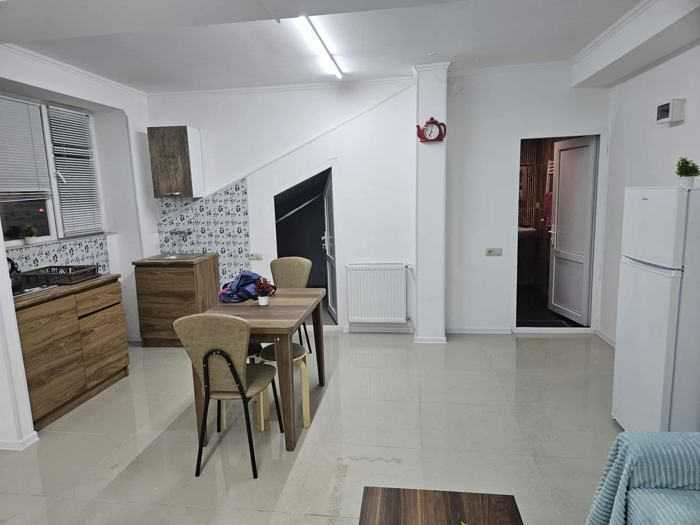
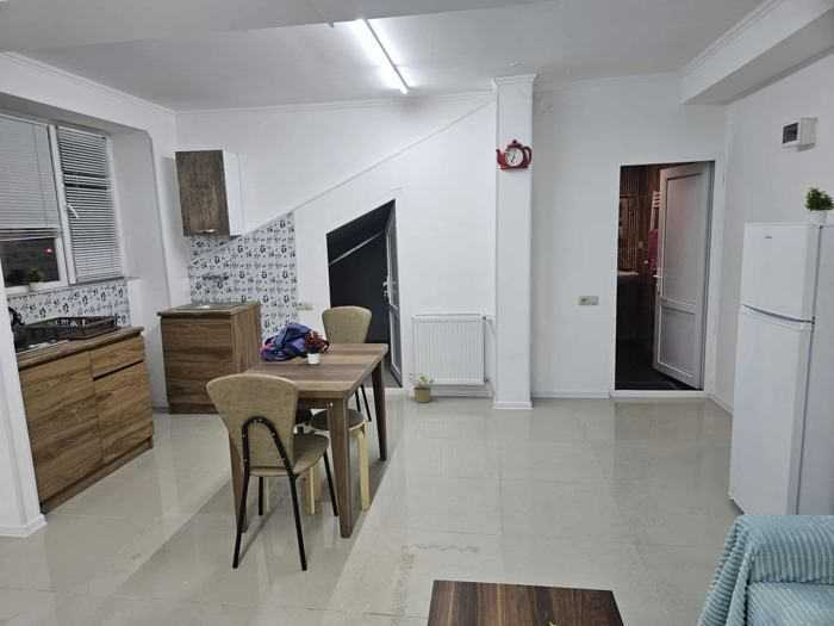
+ potted plant [405,372,435,404]
